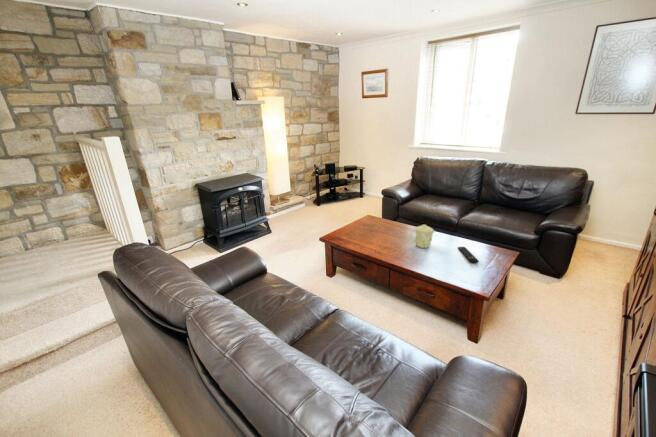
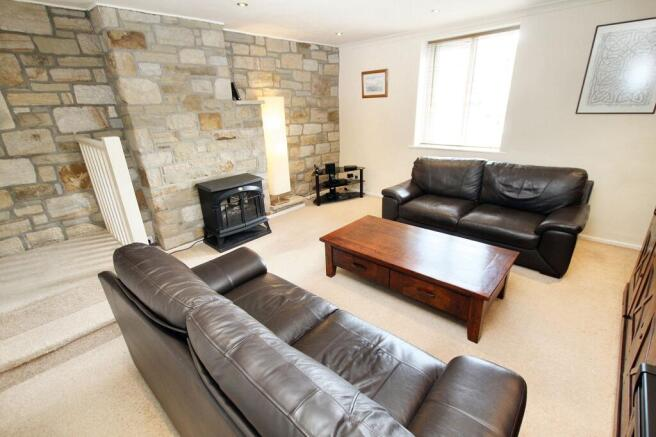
- mug [409,224,436,249]
- remote control [457,246,480,264]
